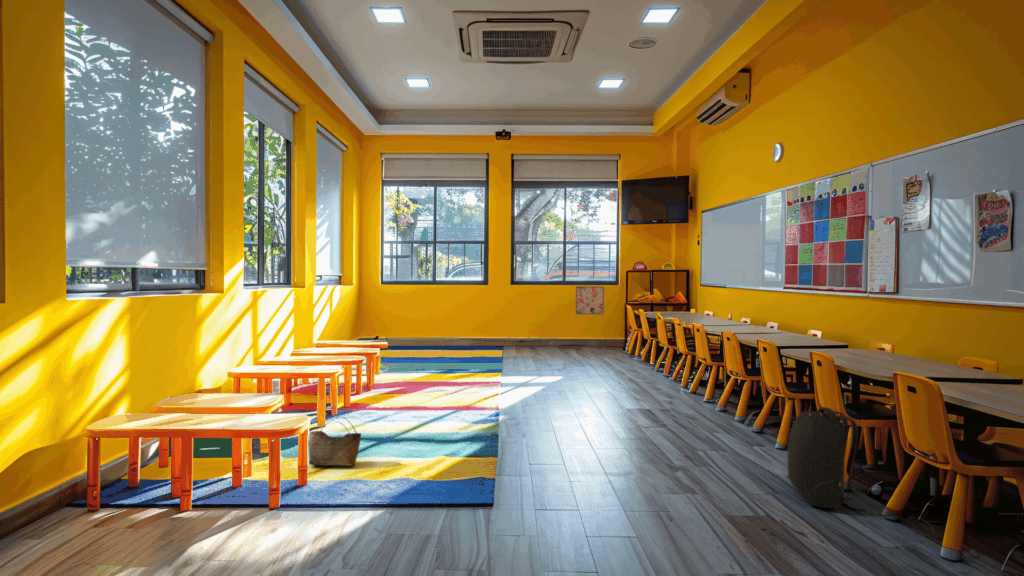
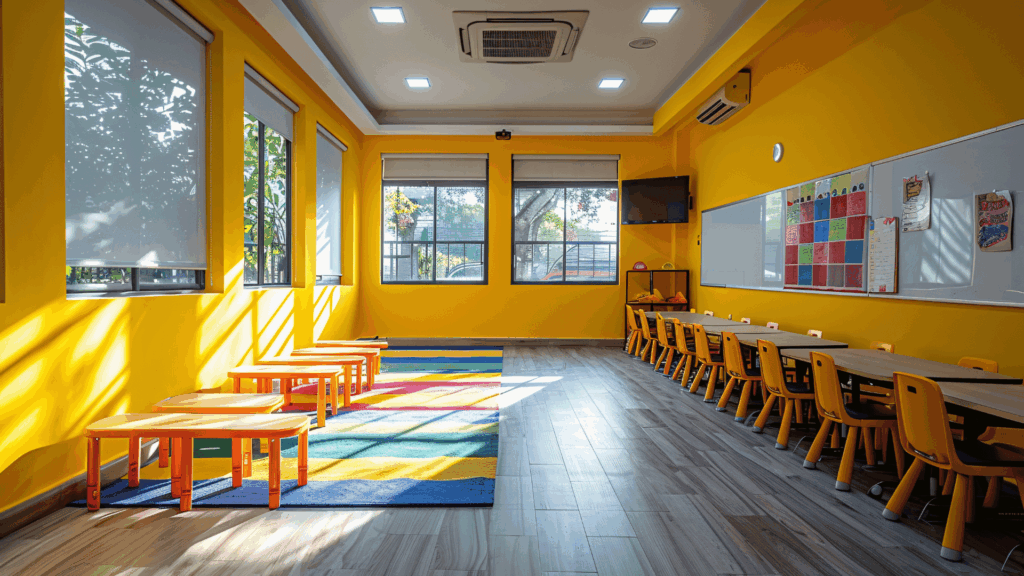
- wall art [574,285,605,316]
- basket [308,416,363,467]
- backpack [787,406,867,512]
